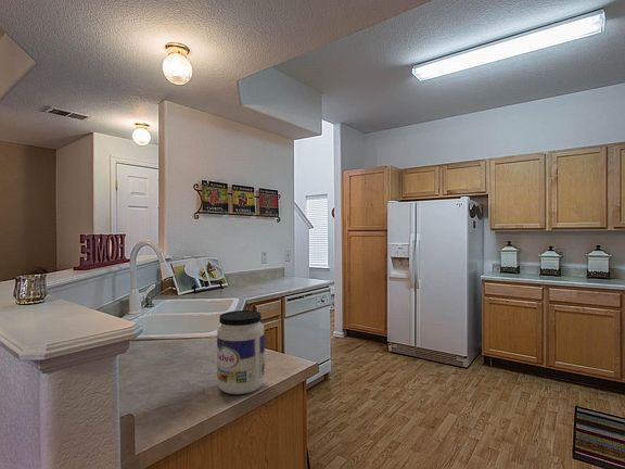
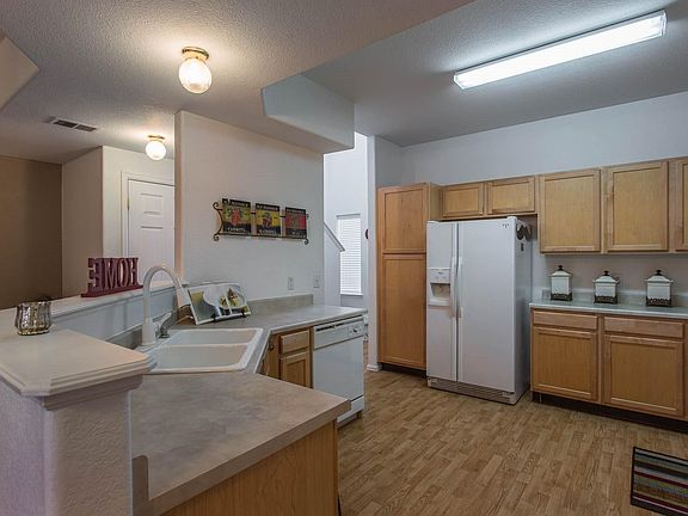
- jar [216,309,266,395]
